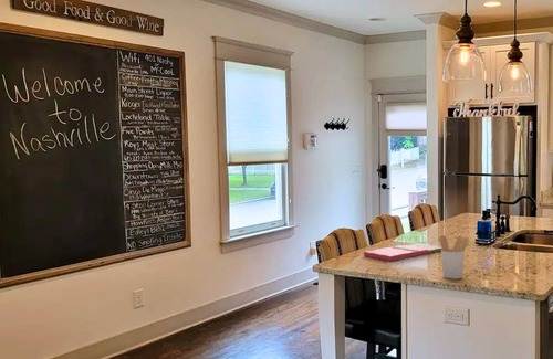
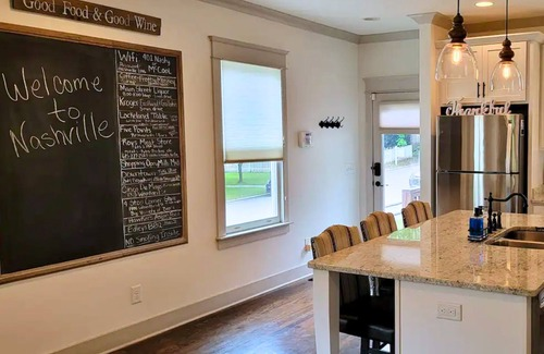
- cutting board [363,242,442,262]
- utensil holder [438,234,470,281]
